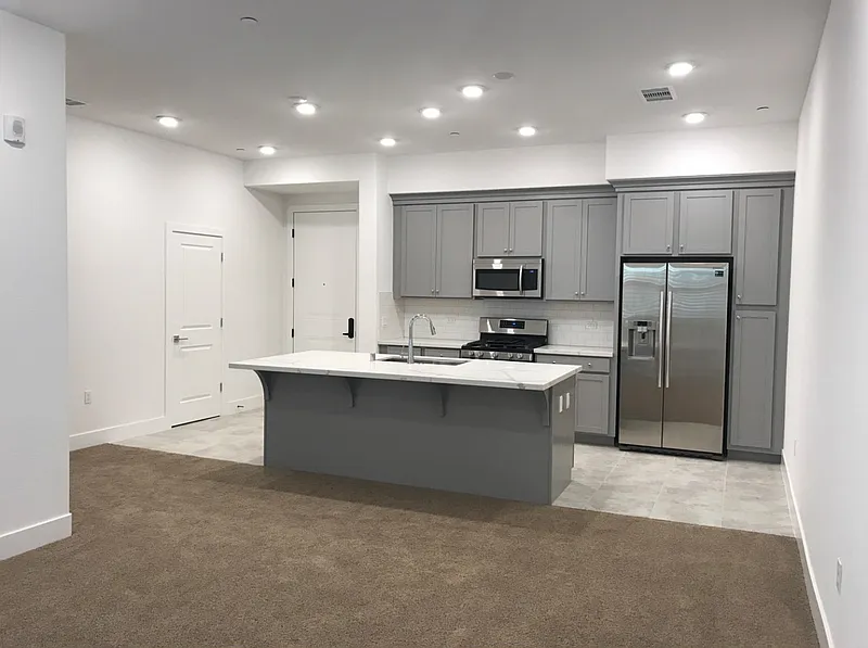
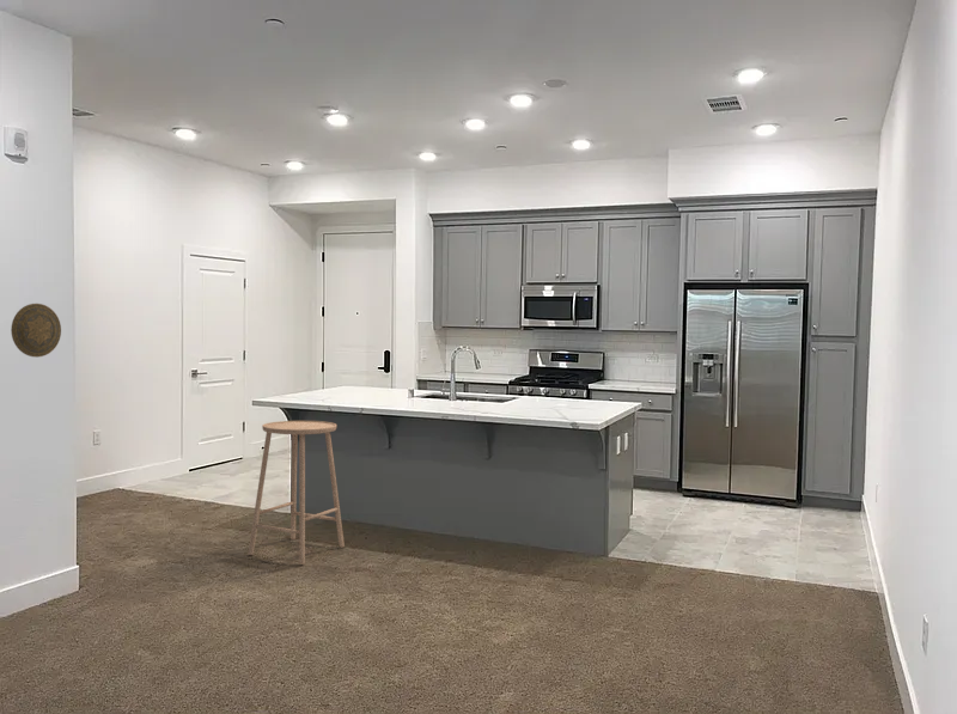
+ decorative plate [10,303,62,359]
+ stool [246,420,346,566]
